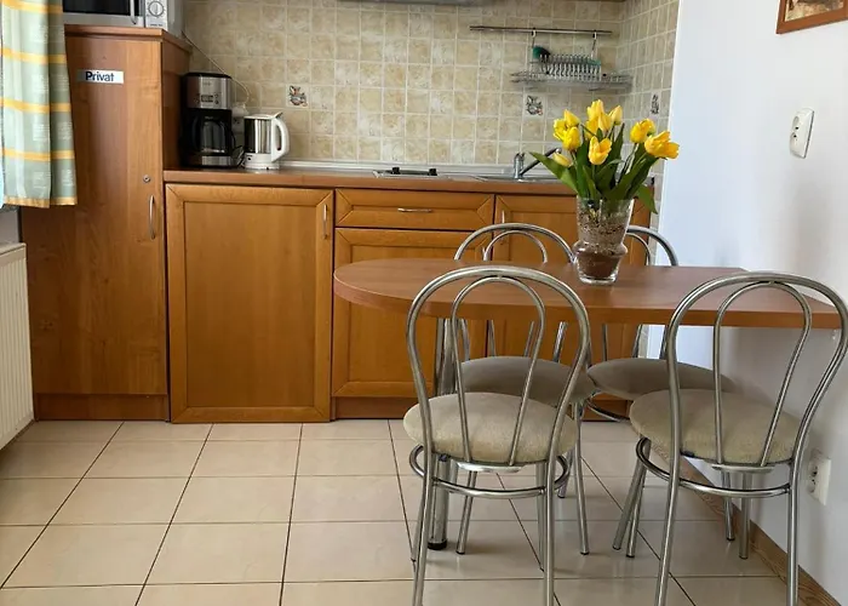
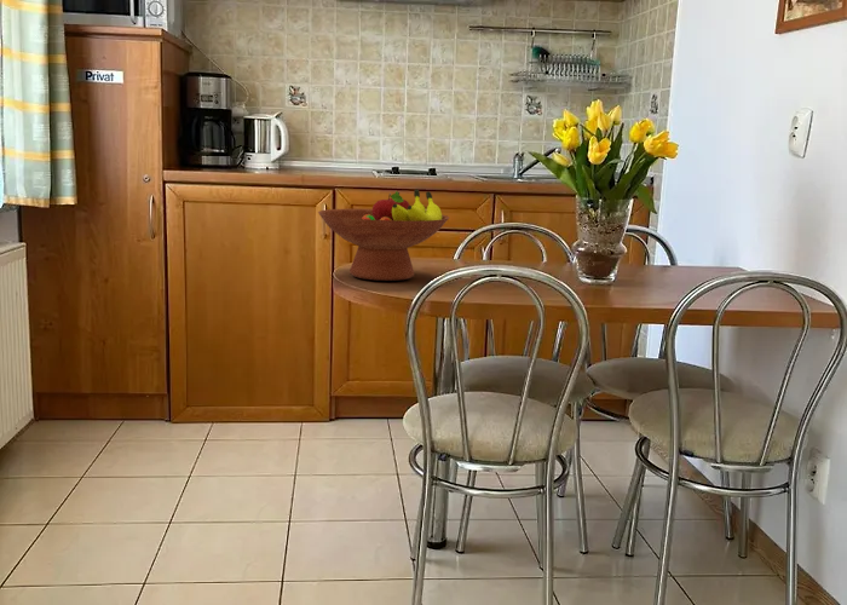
+ fruit bowl [317,188,450,282]
